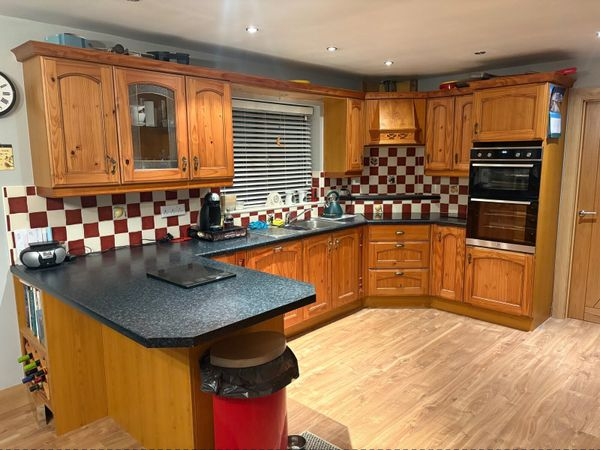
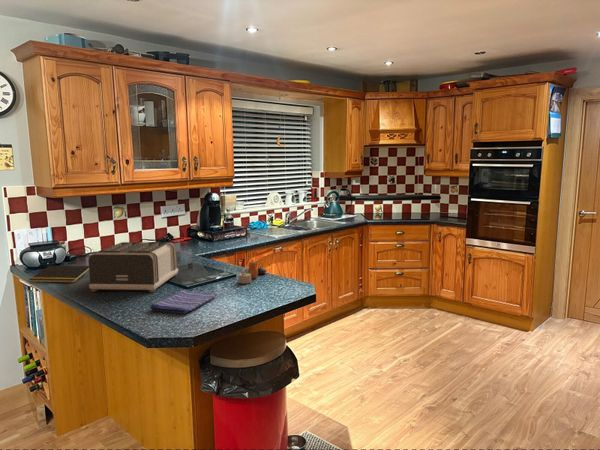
+ teapot [237,258,268,285]
+ notepad [28,265,89,284]
+ dish towel [149,289,218,315]
+ toaster [87,241,179,293]
